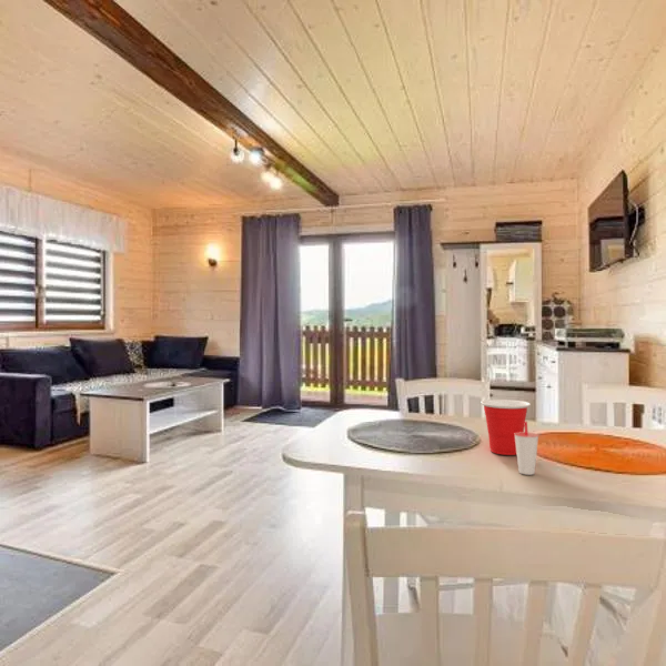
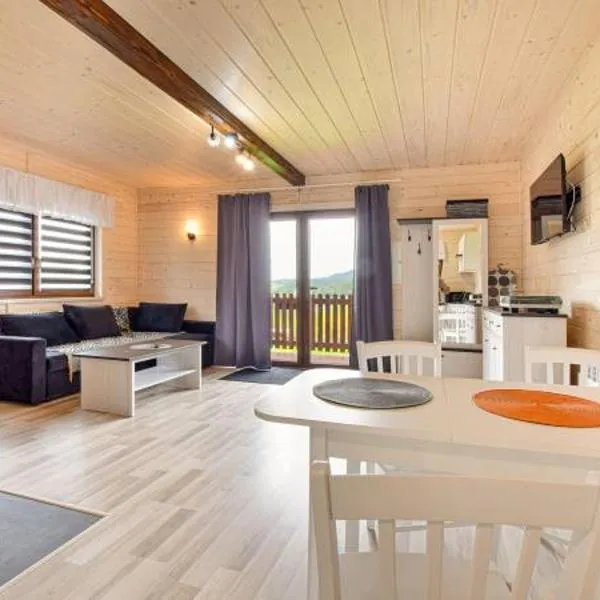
- cup [514,421,539,476]
- cup [480,398,532,456]
